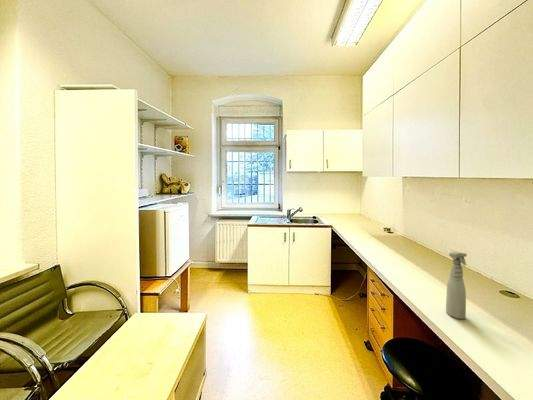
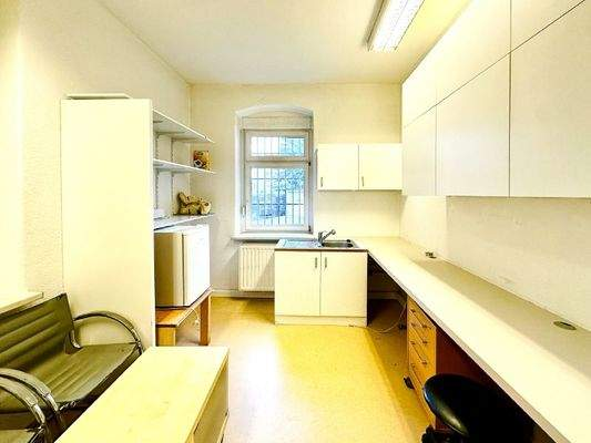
- spray bottle [445,251,468,320]
